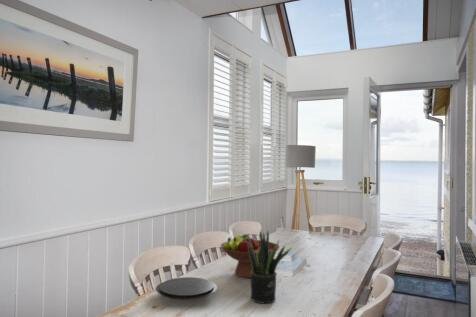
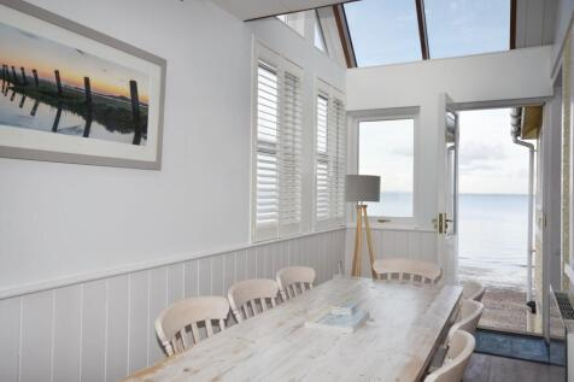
- fruit bowl [220,234,280,279]
- potted plant [247,230,292,304]
- plate [155,276,218,301]
